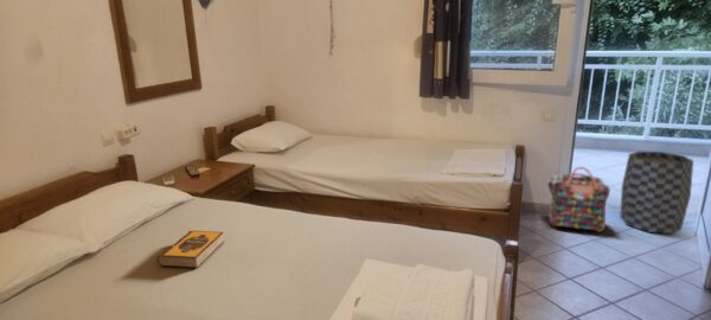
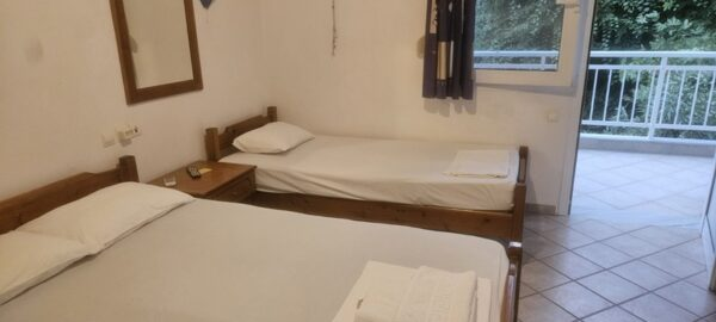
- hardback book [156,229,225,269]
- trash can [619,151,694,235]
- backpack [546,166,611,233]
